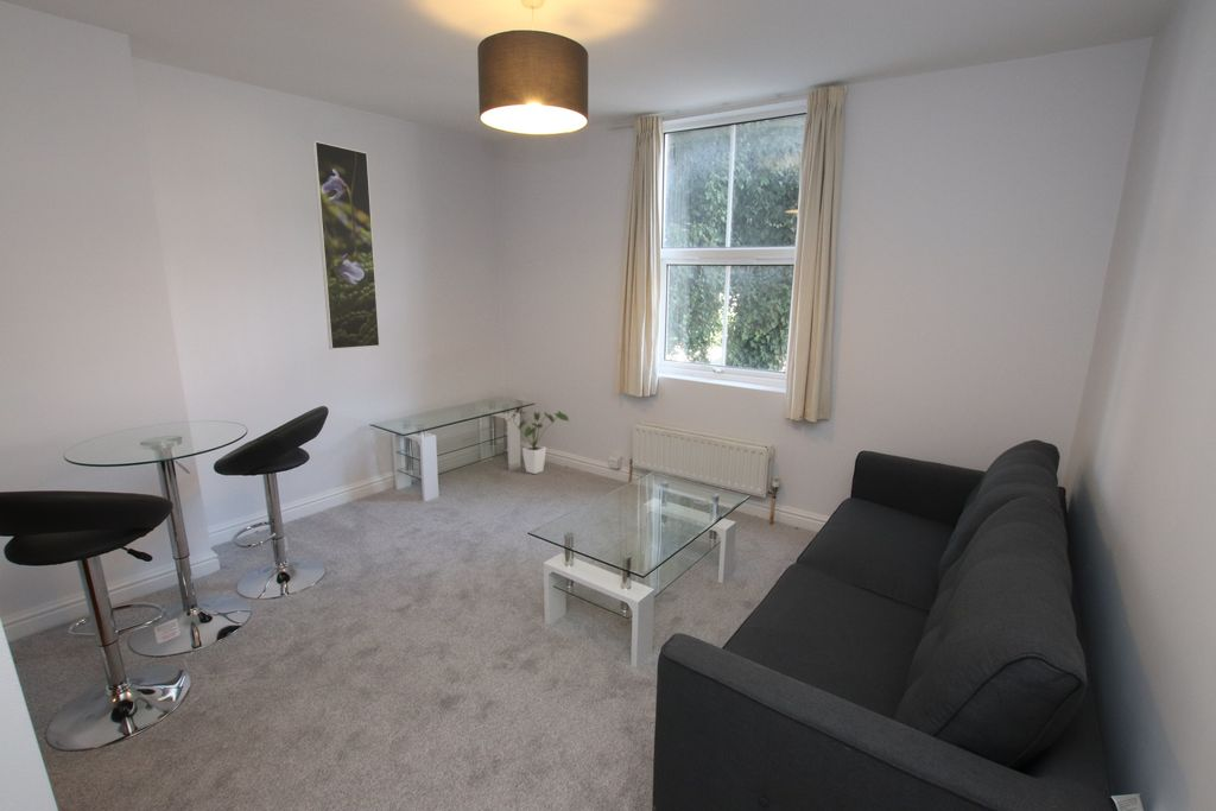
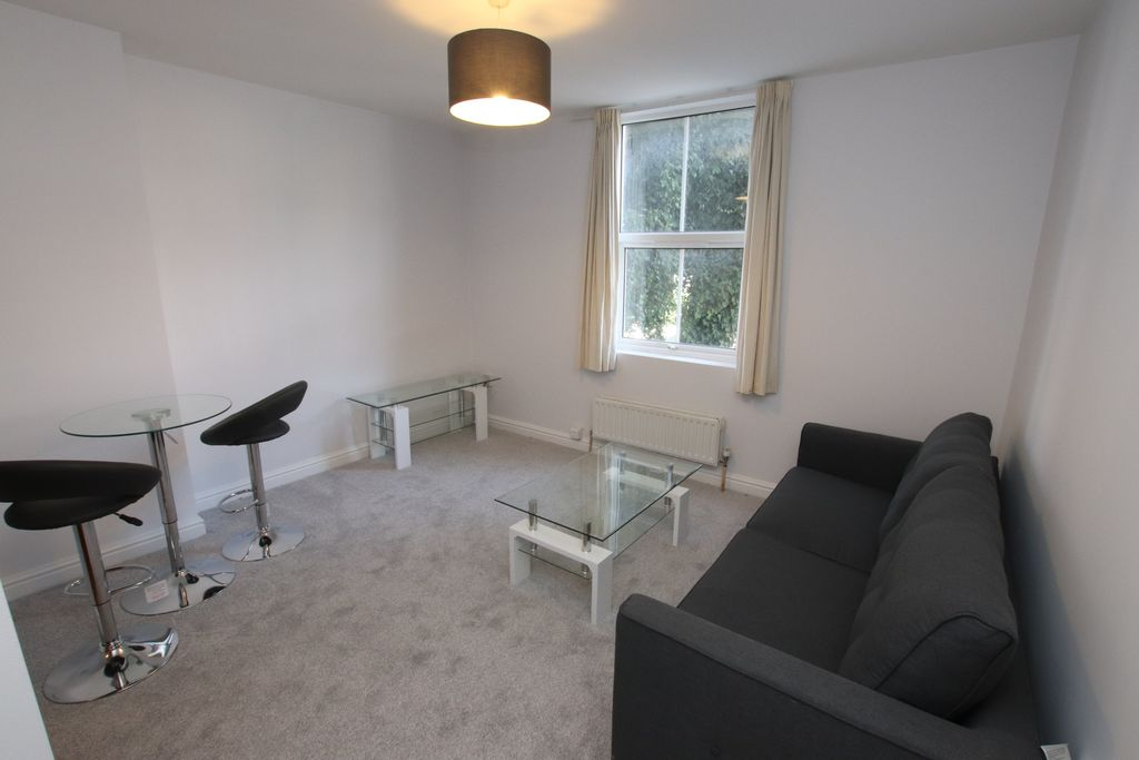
- house plant [508,410,570,475]
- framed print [311,140,381,350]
